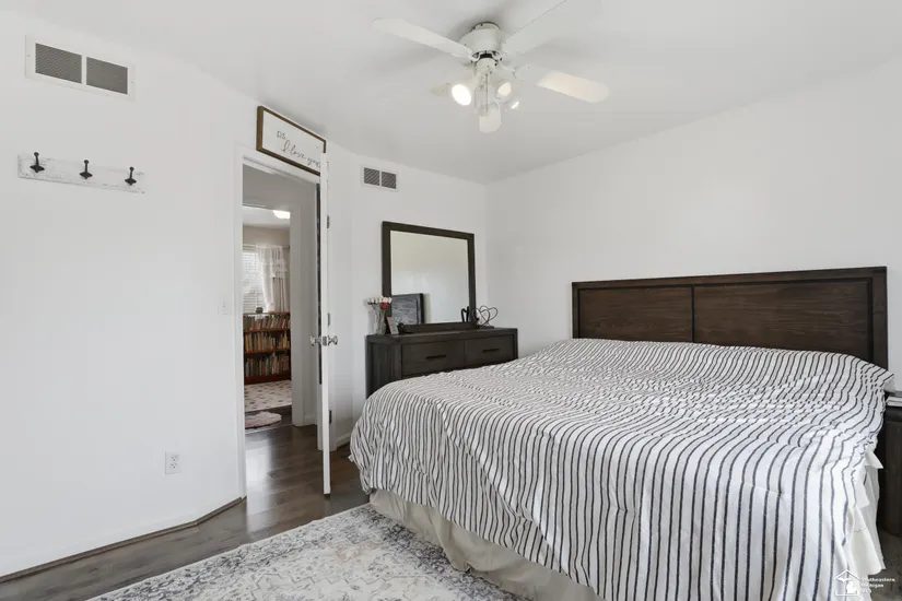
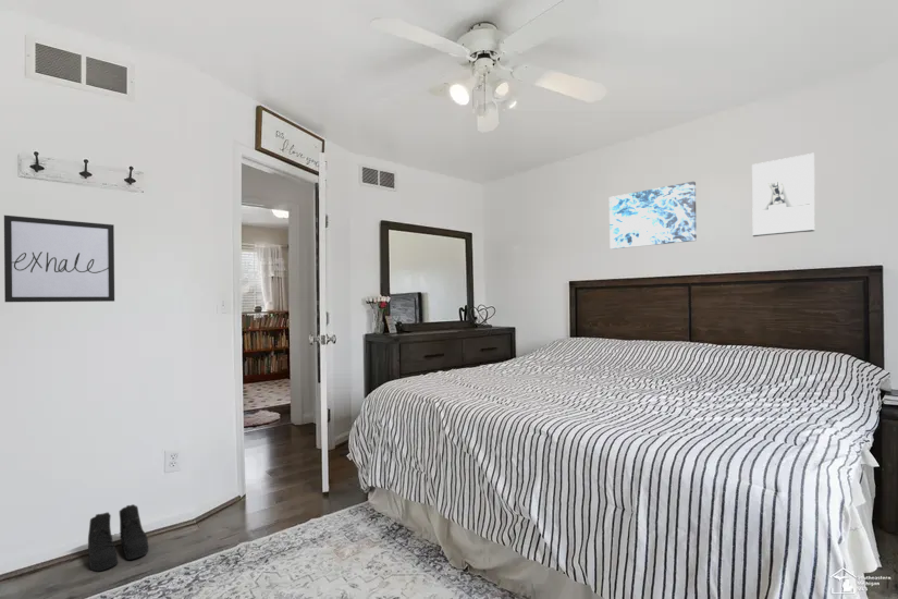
+ wall art [608,181,698,250]
+ boots [87,503,149,572]
+ wall sculpture [751,152,816,237]
+ wall art [3,215,115,303]
